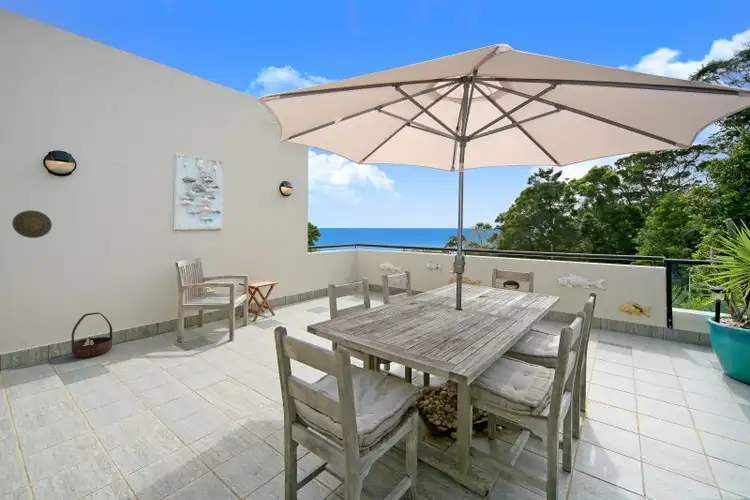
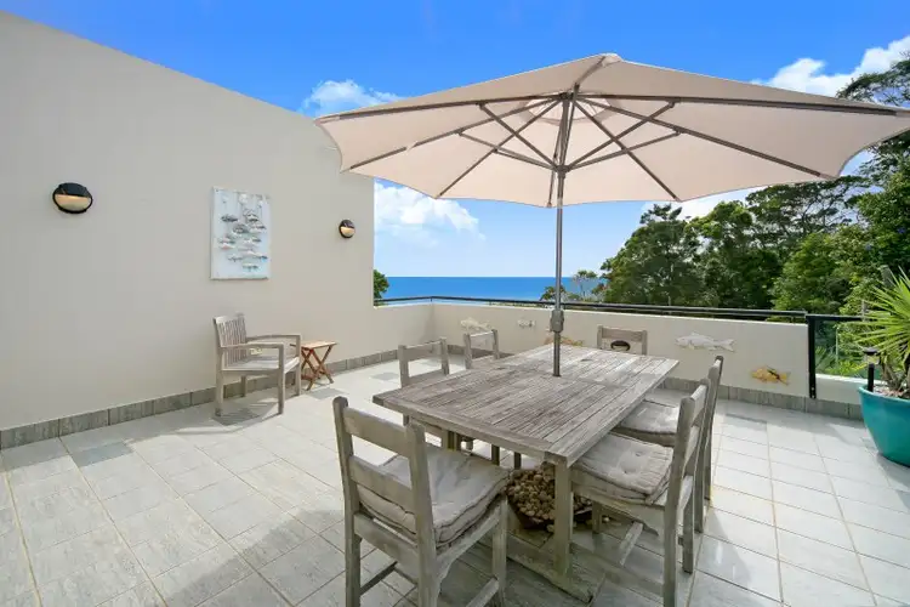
- decorative plate [11,209,53,239]
- basket [71,311,113,358]
